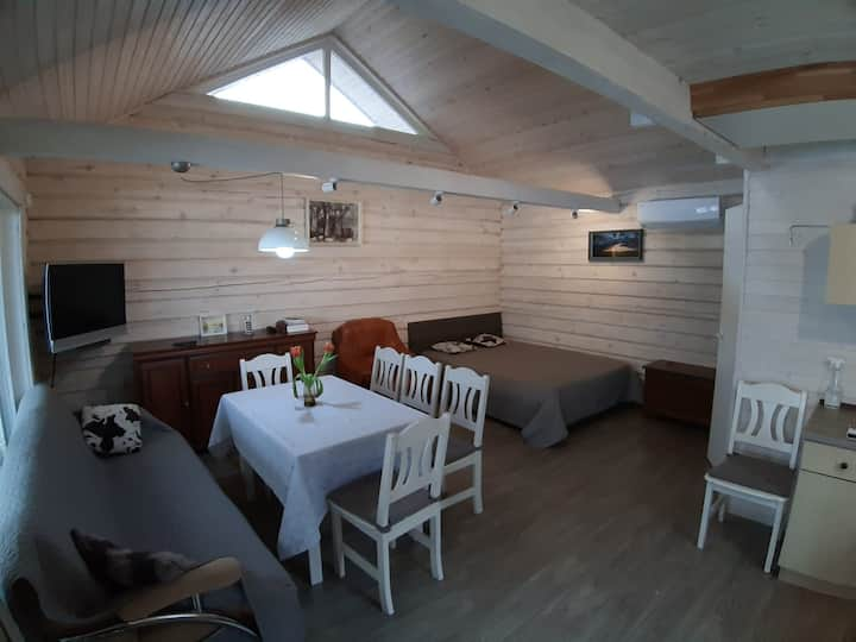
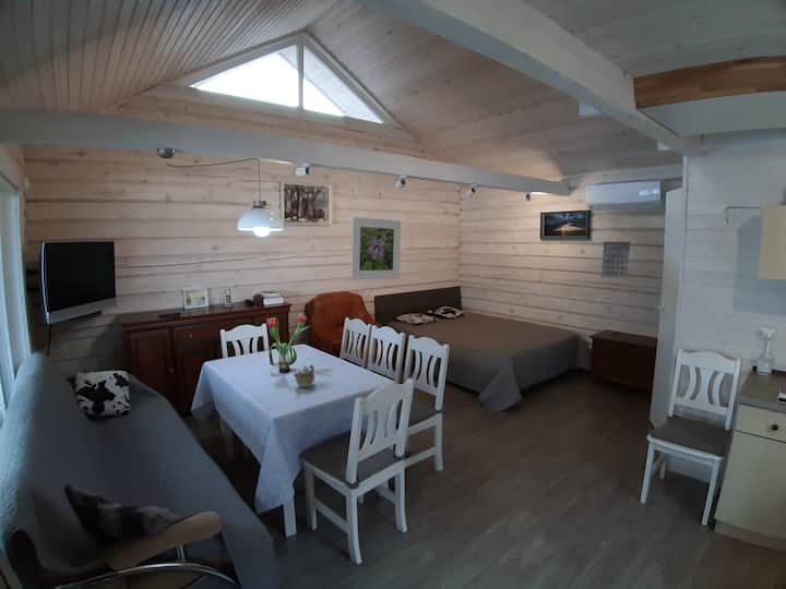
+ teapot [293,364,315,388]
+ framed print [350,216,402,280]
+ calendar [600,233,632,279]
